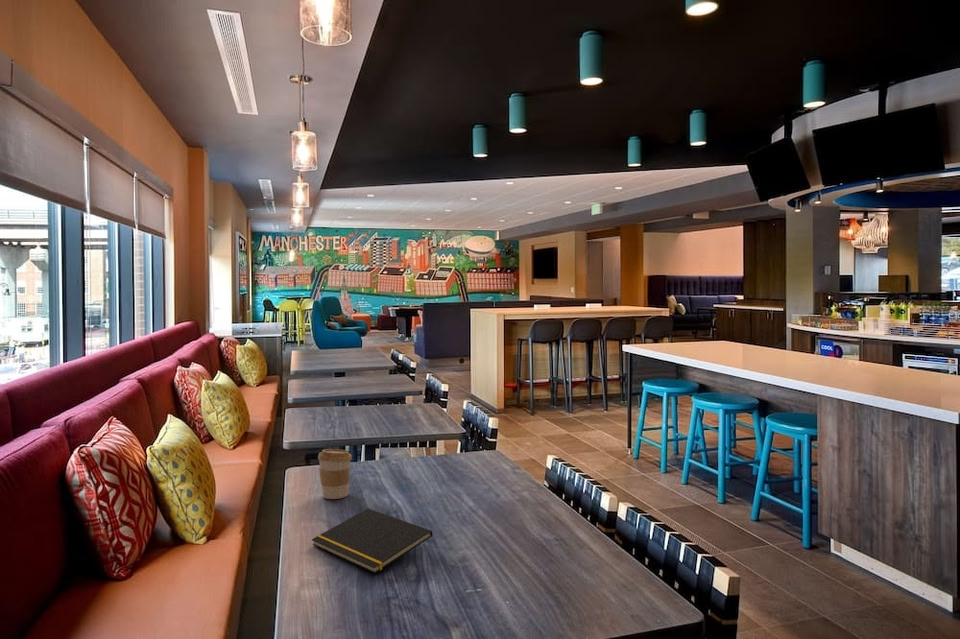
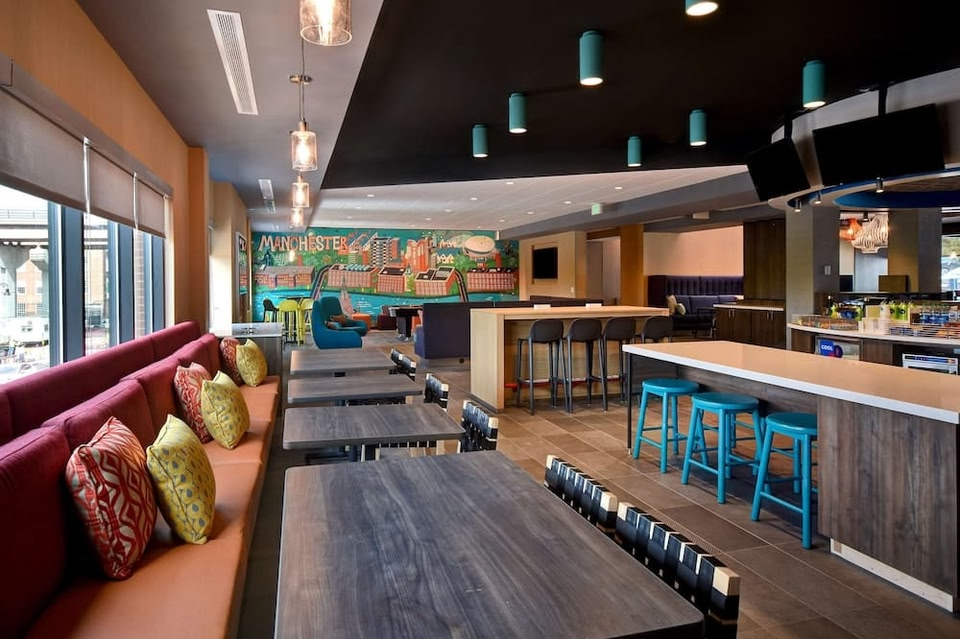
- notepad [311,507,433,574]
- coffee cup [317,448,353,500]
